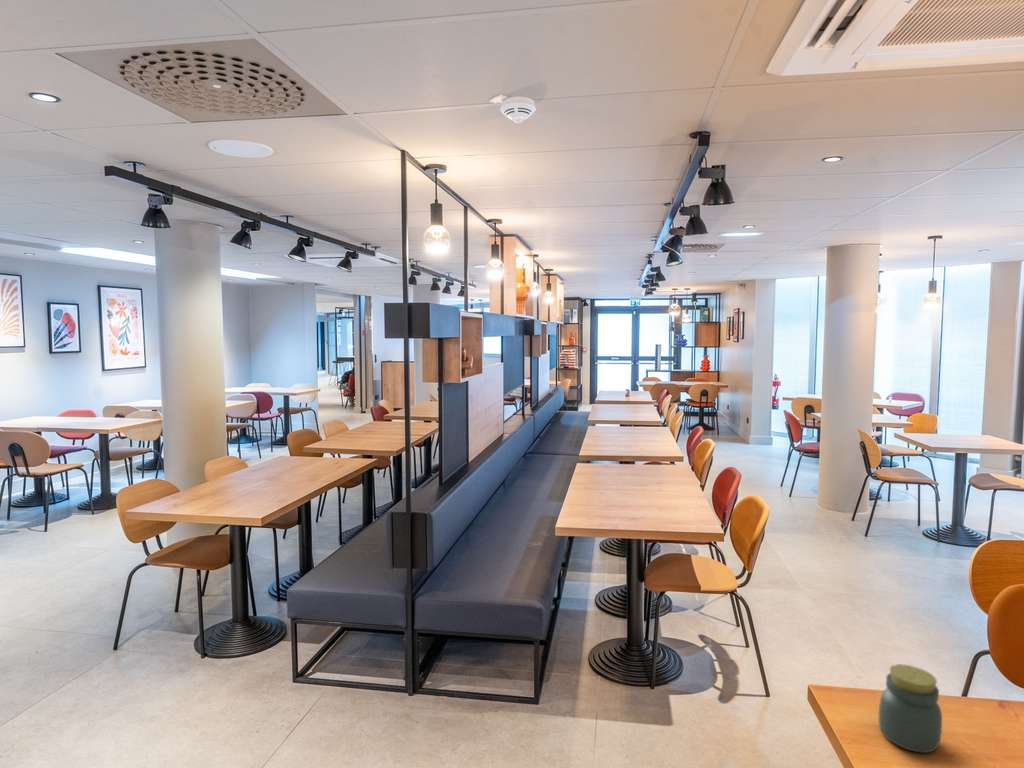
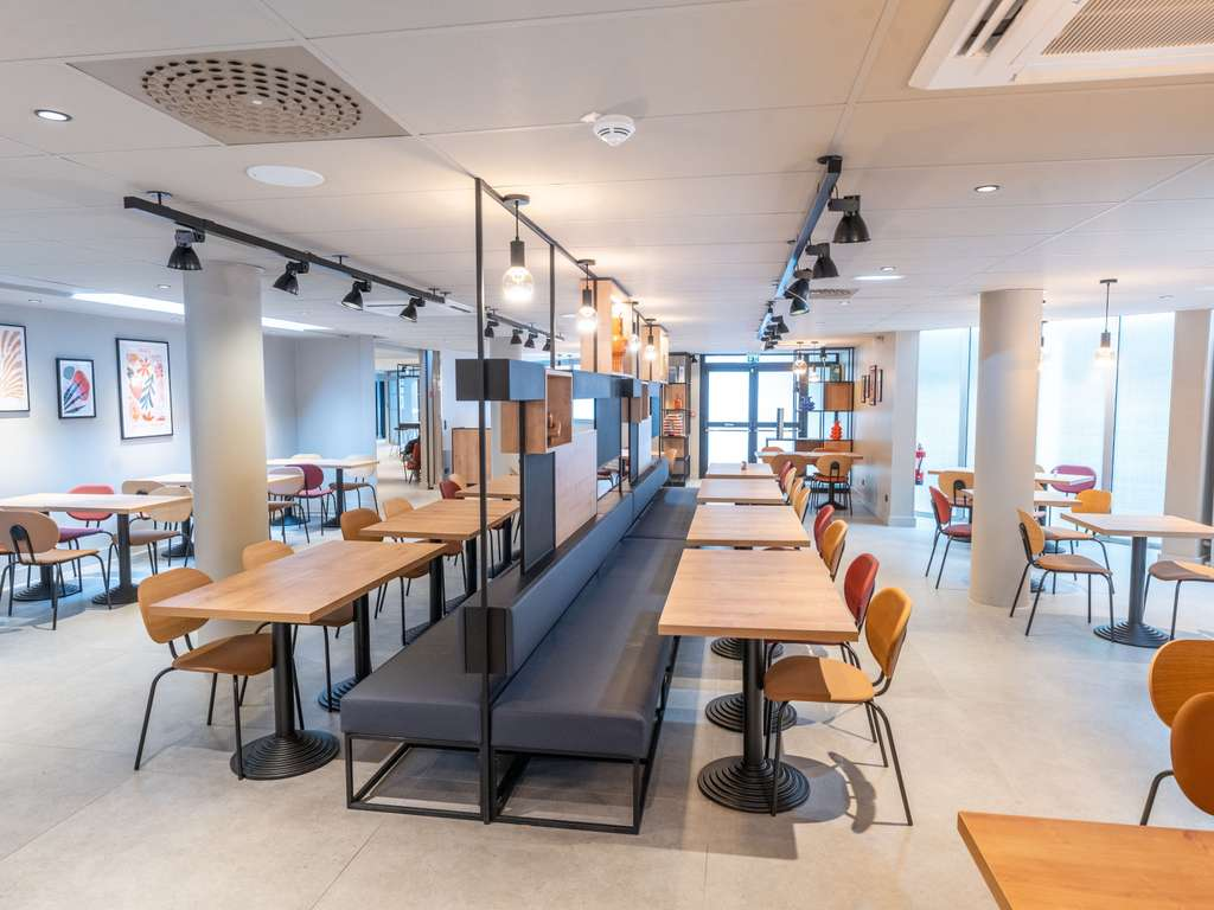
- jar [878,663,943,754]
